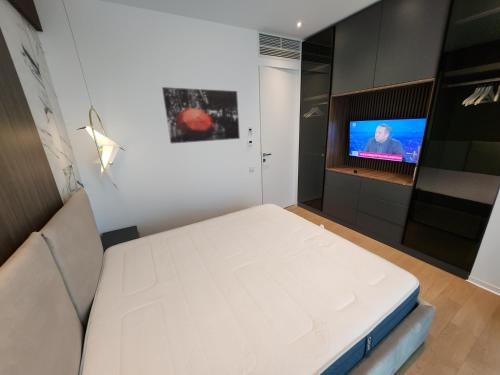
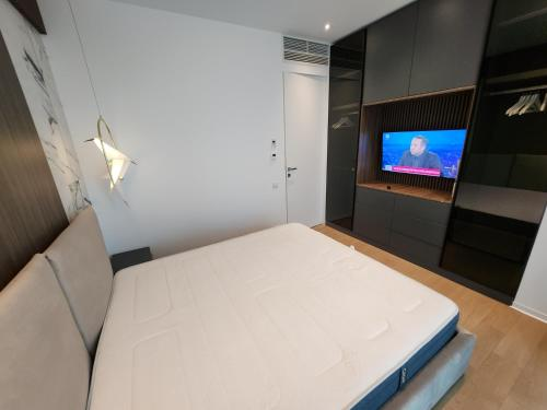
- wall art [161,86,241,145]
